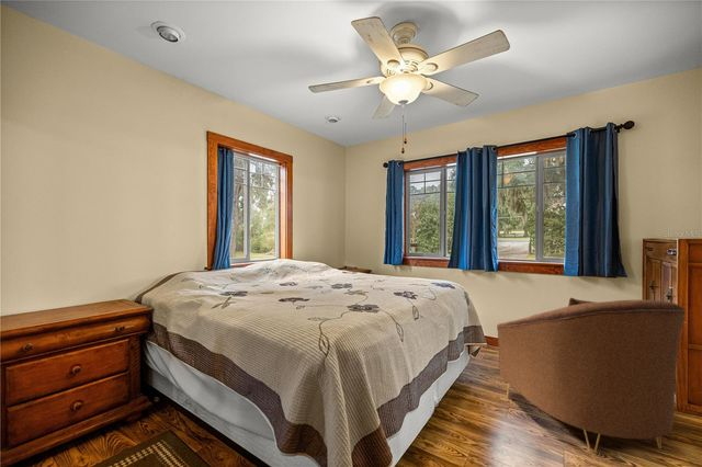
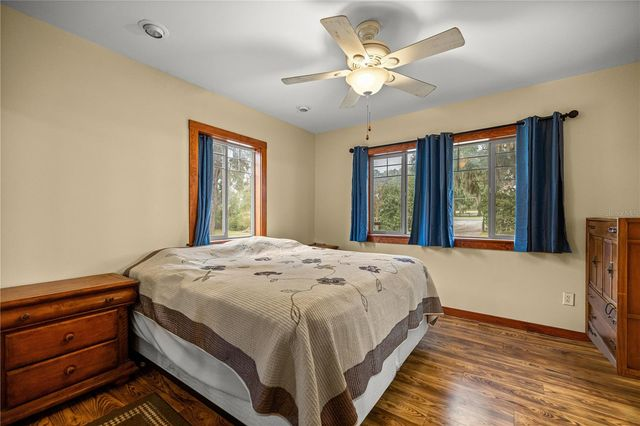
- armchair [496,297,687,454]
